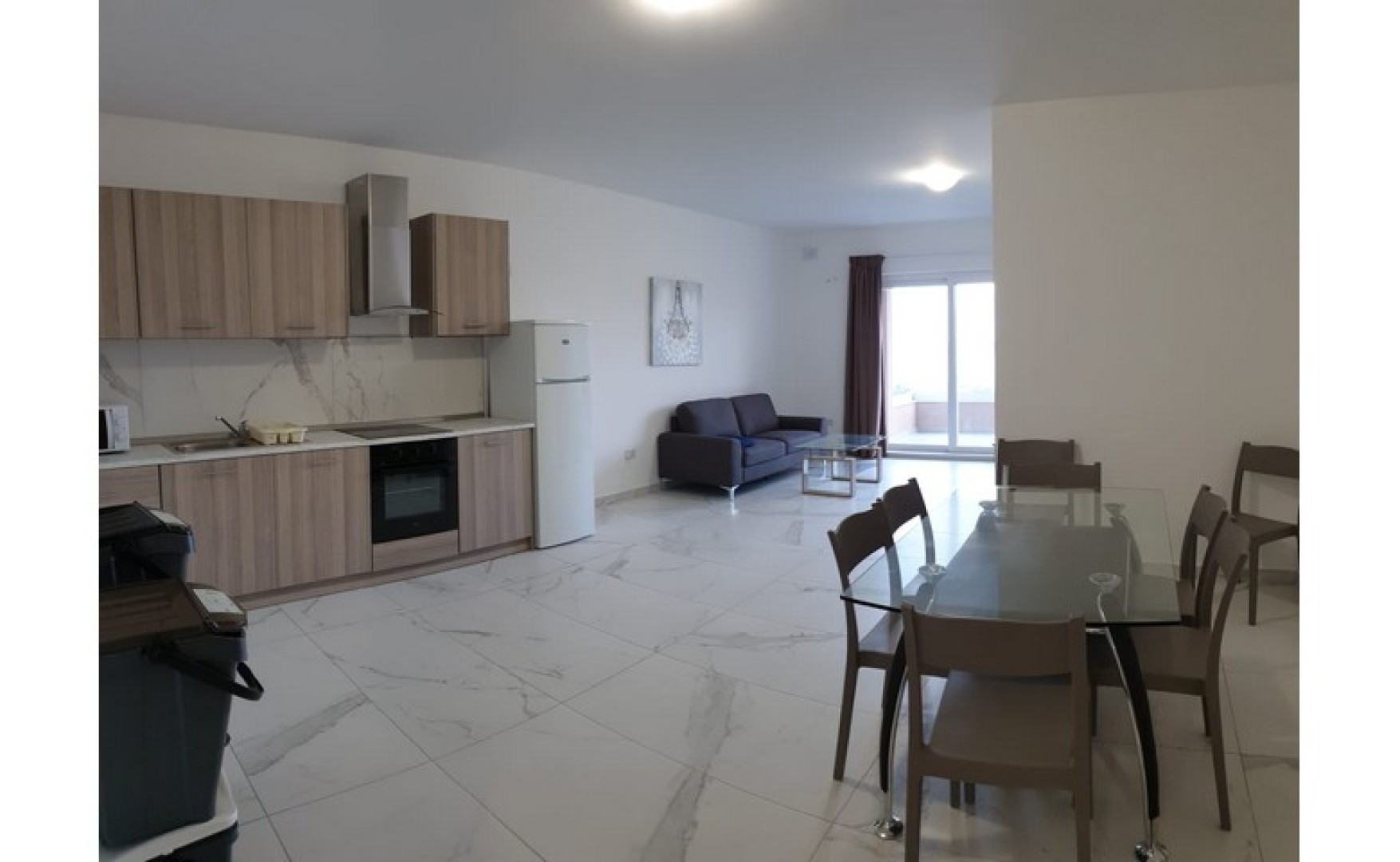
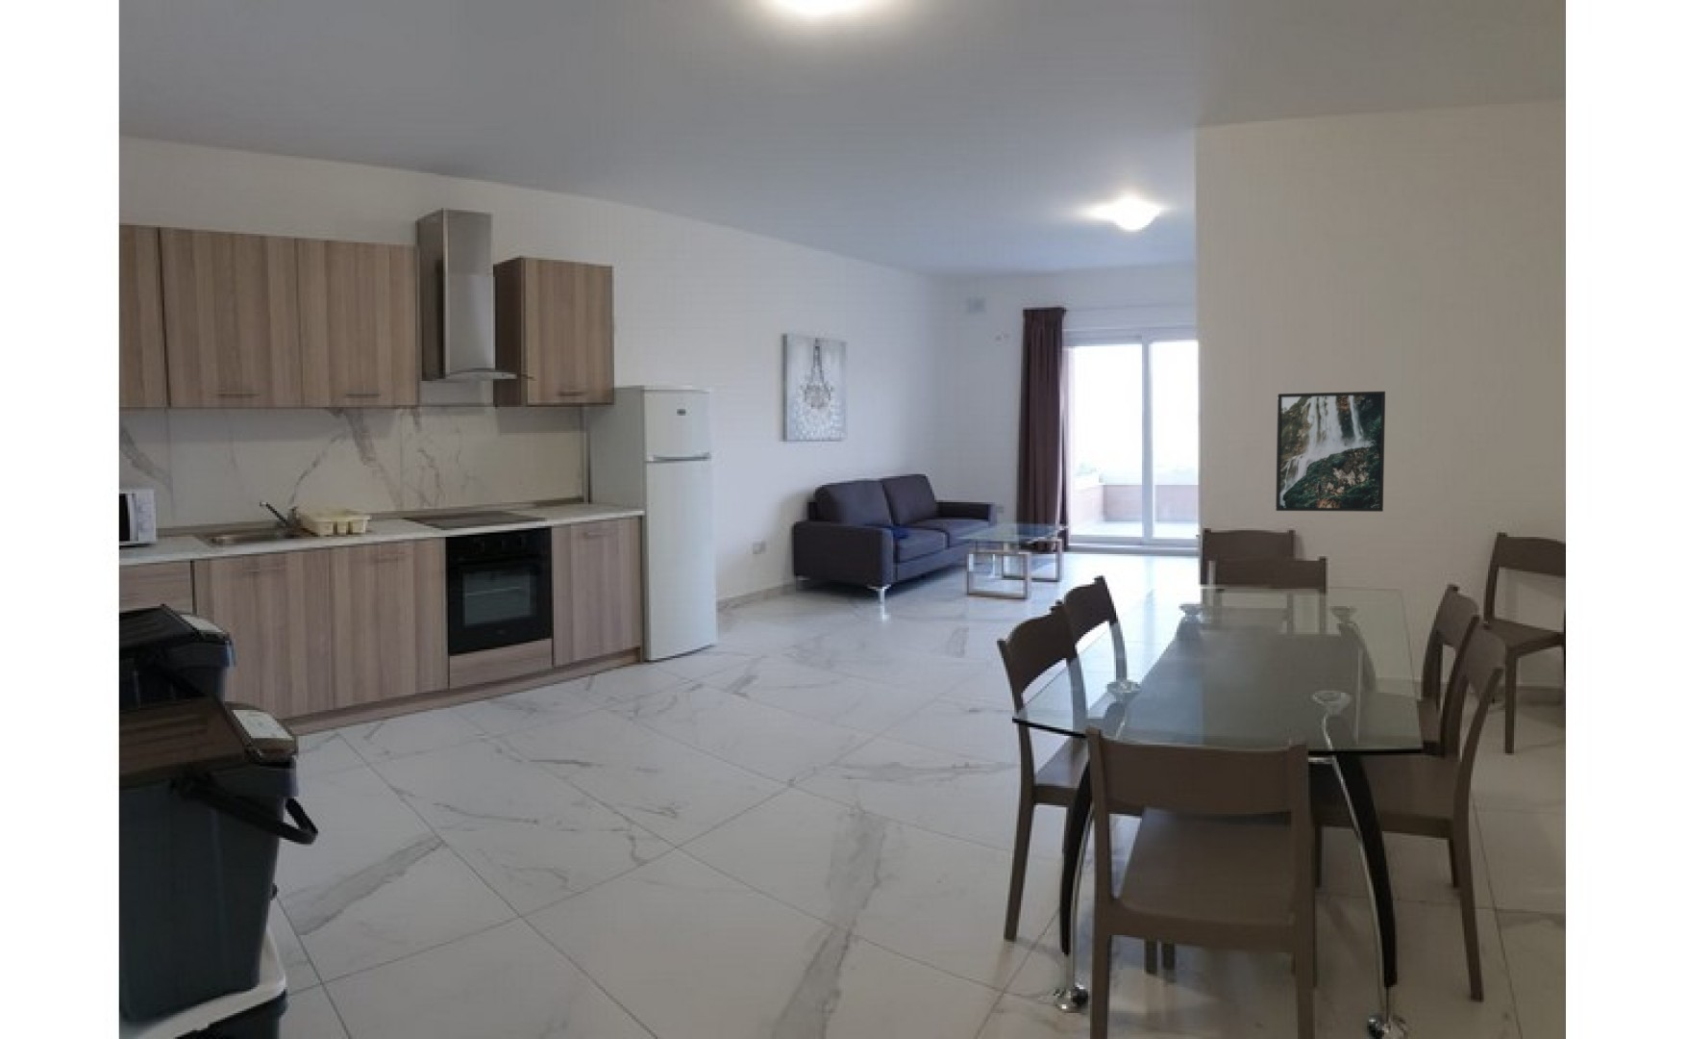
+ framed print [1275,391,1386,512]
